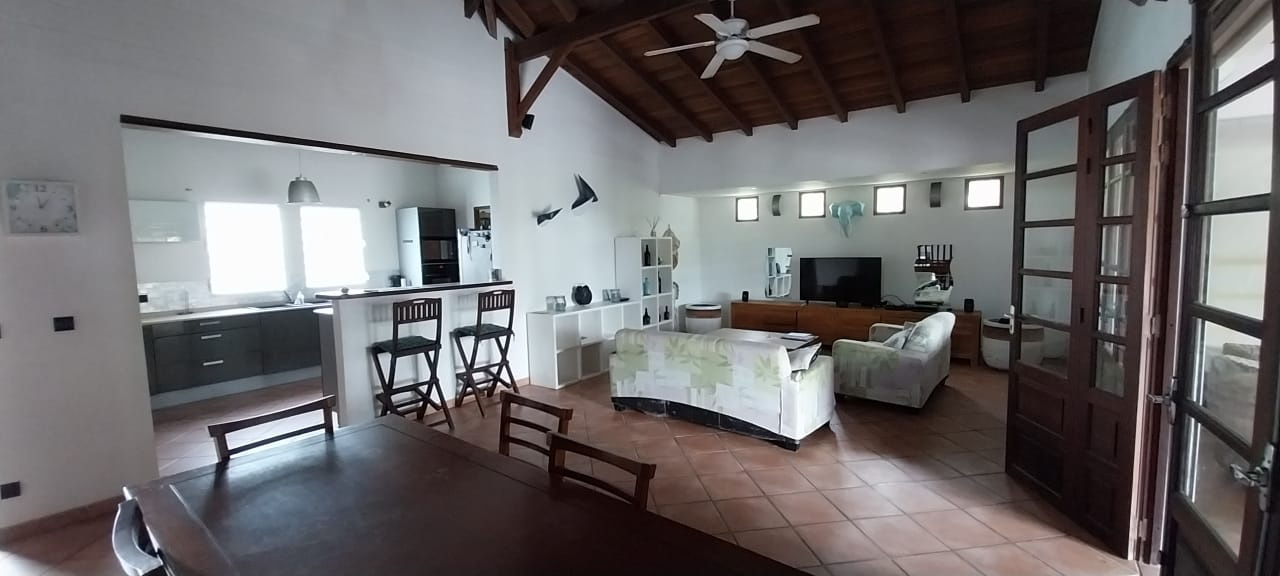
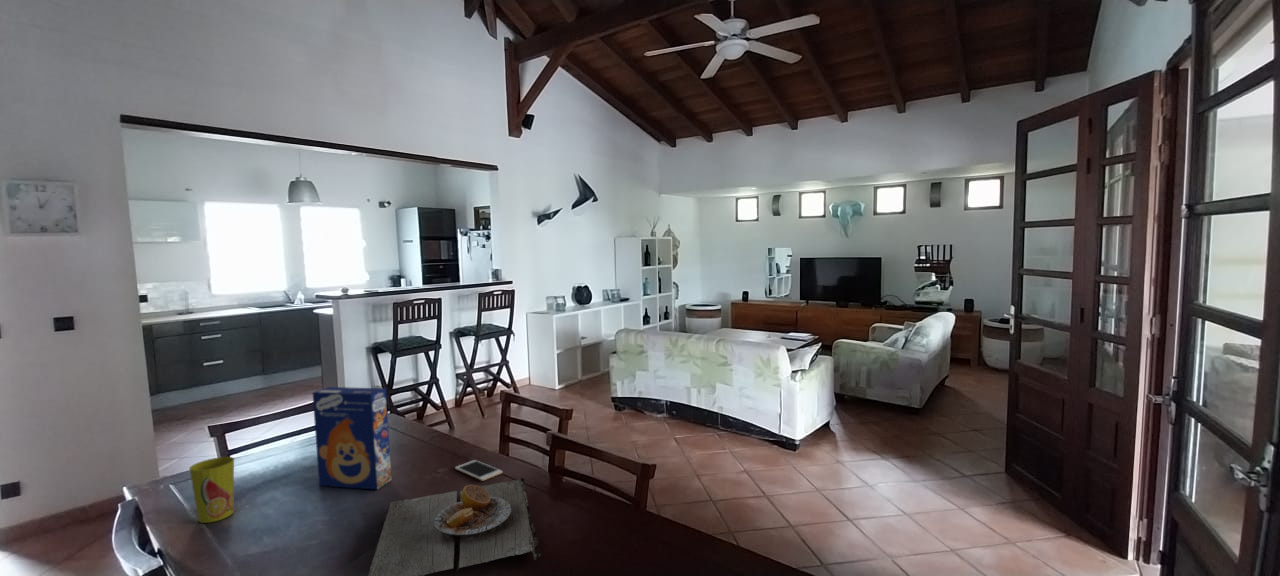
+ plate [367,477,542,576]
+ cereal box [312,386,392,490]
+ cell phone [454,459,503,482]
+ cup [188,456,235,524]
